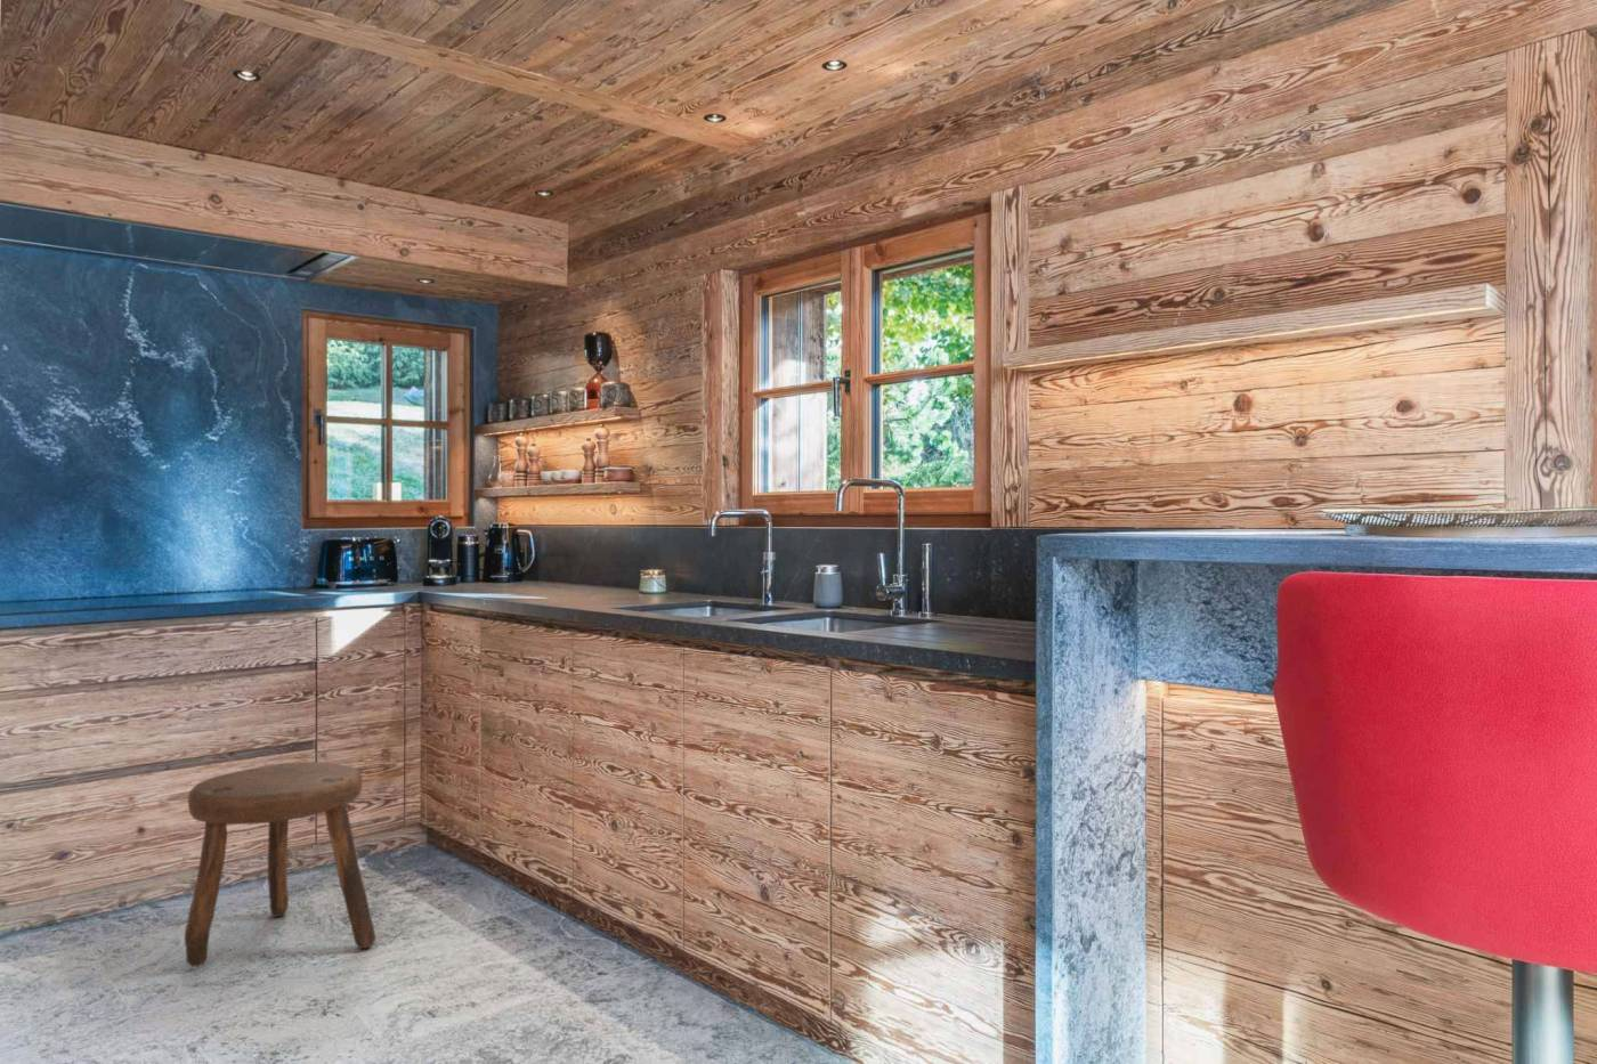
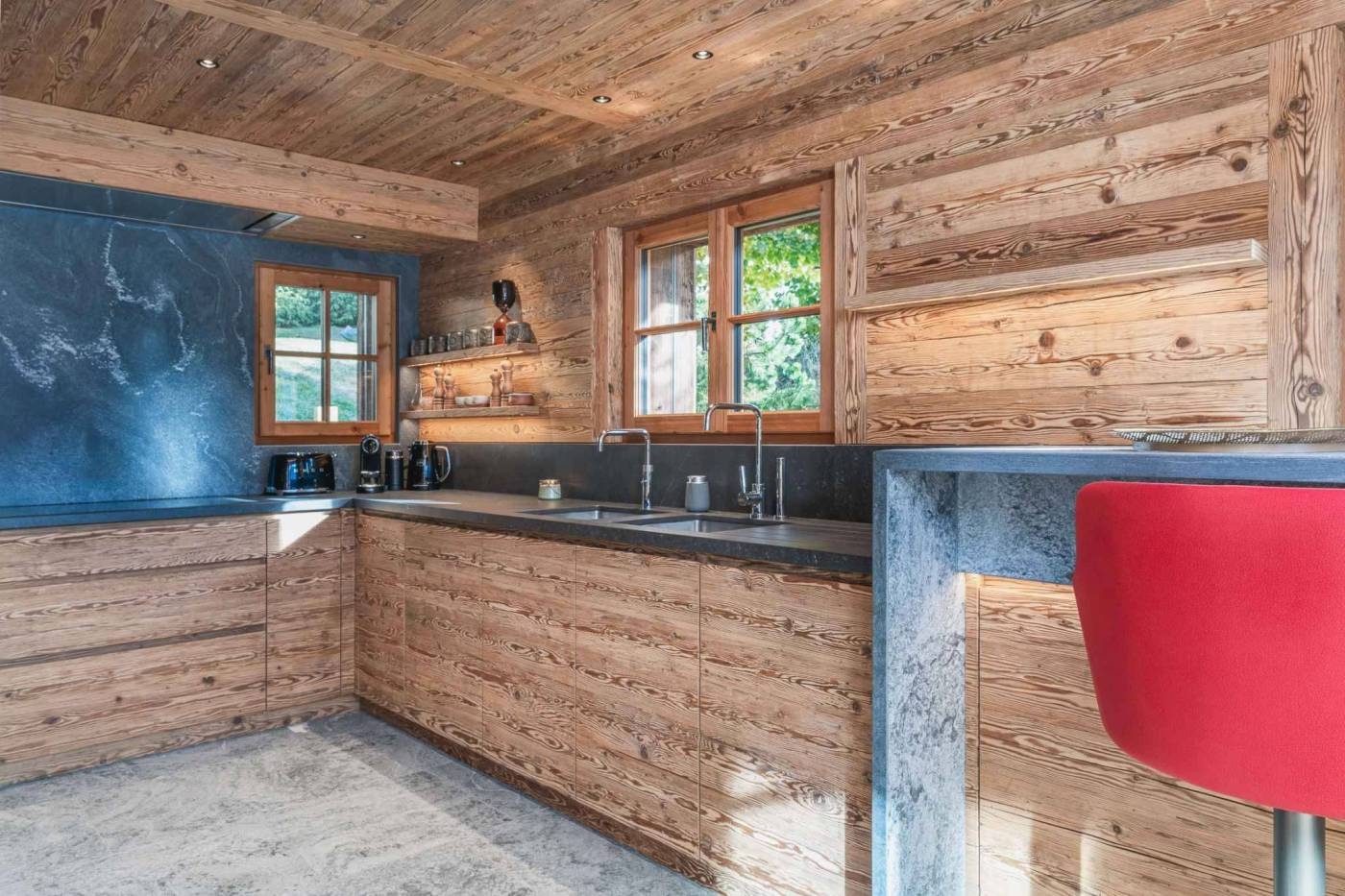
- stool [184,761,376,968]
